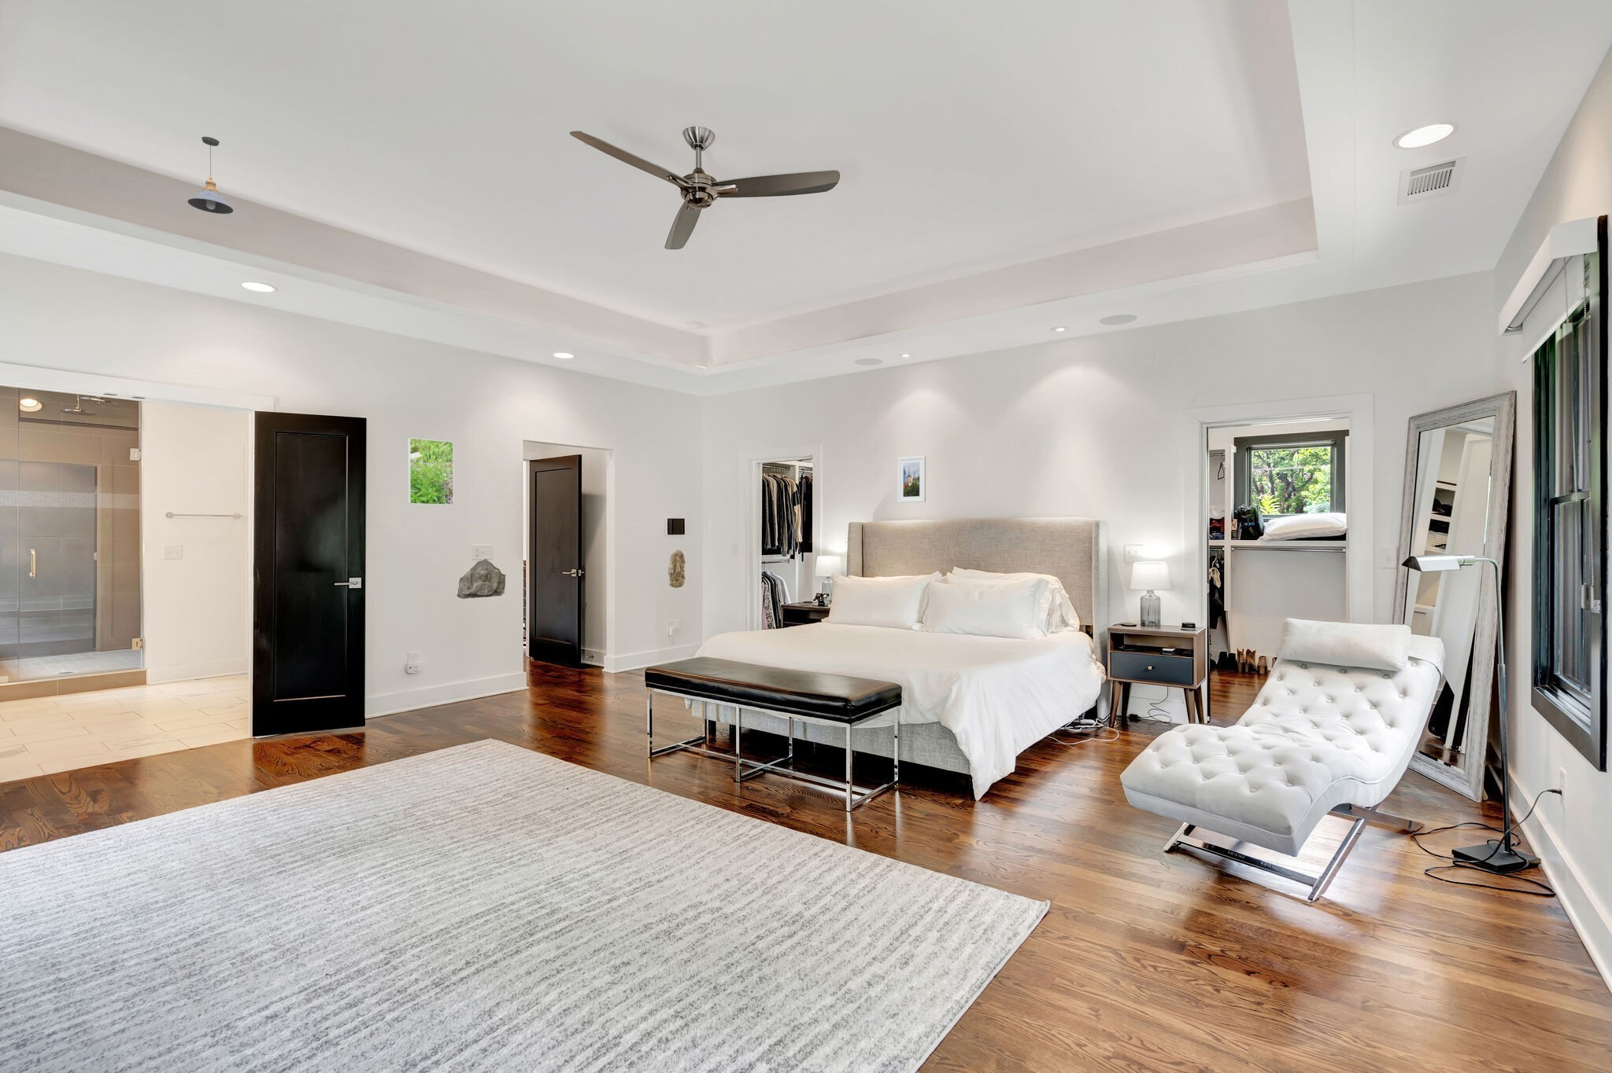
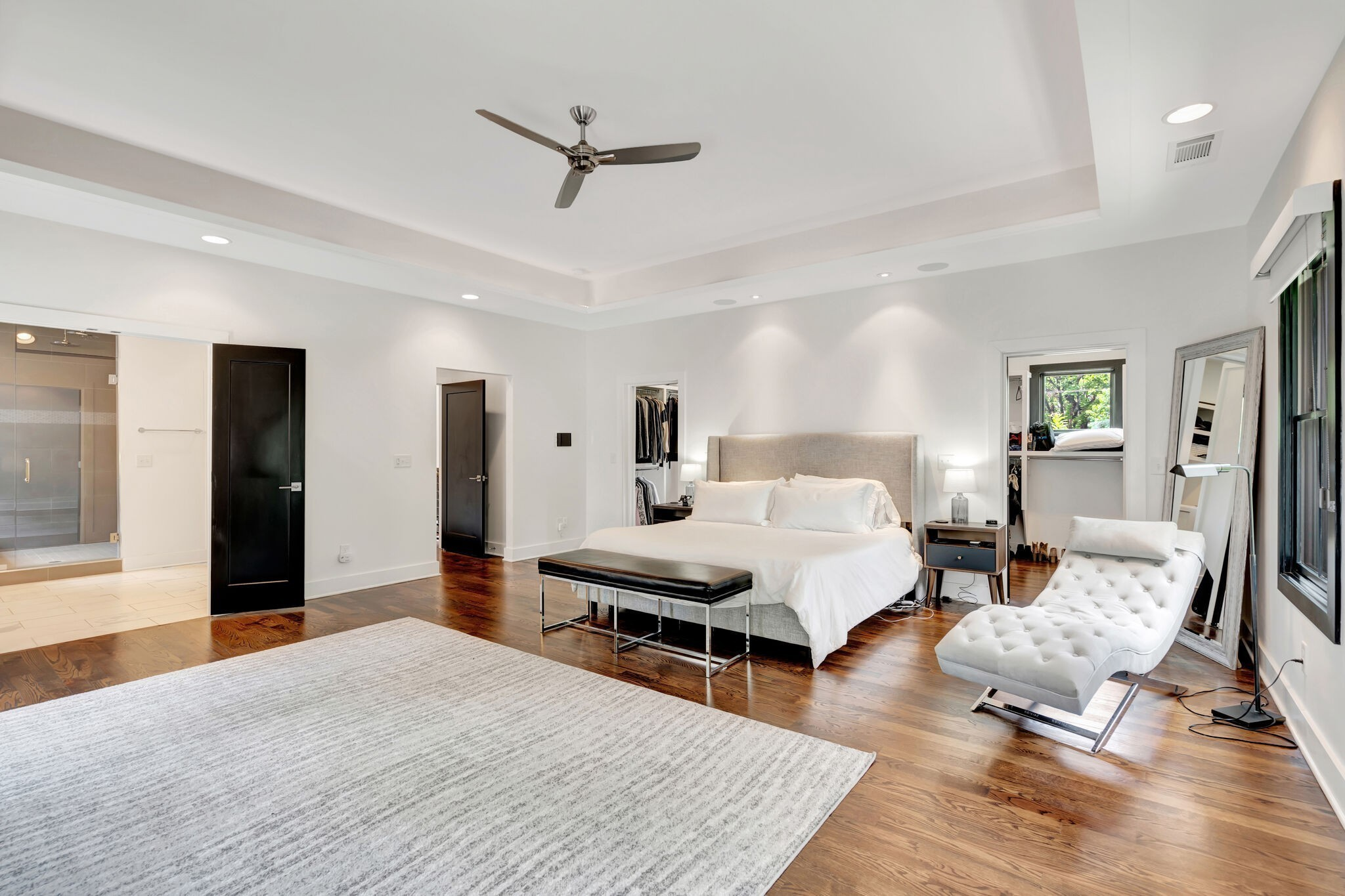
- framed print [898,455,926,504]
- pendant light [187,137,234,214]
- sculptural relief [668,550,687,589]
- stone relief [455,558,506,600]
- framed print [407,437,454,507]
